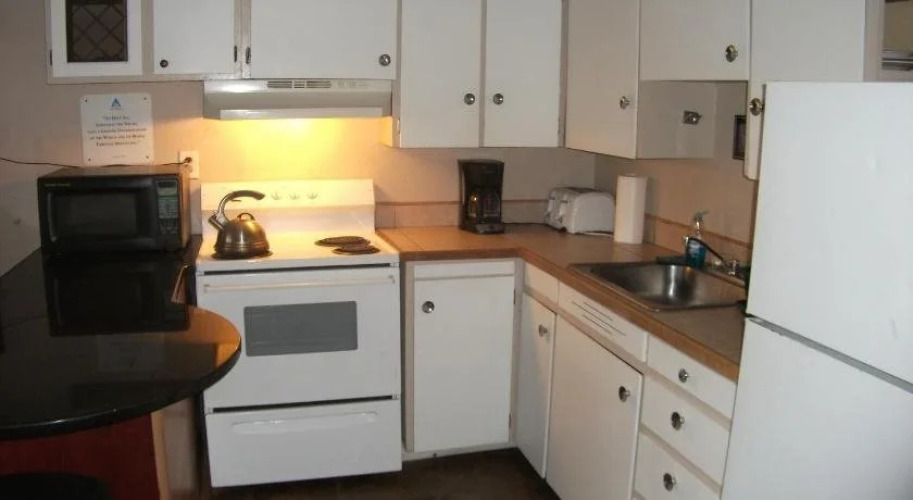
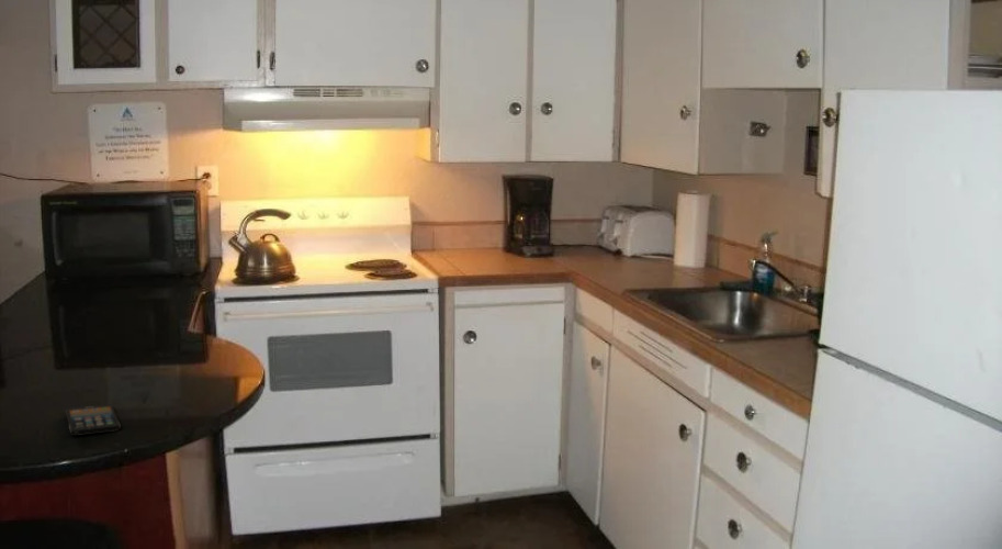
+ smartphone [65,403,122,436]
